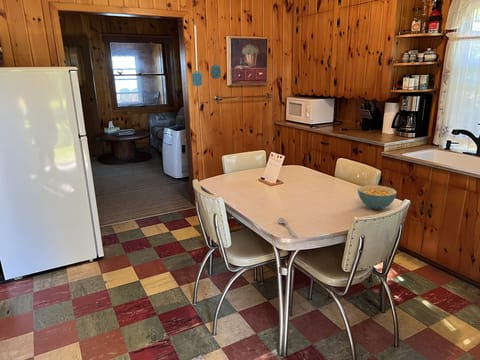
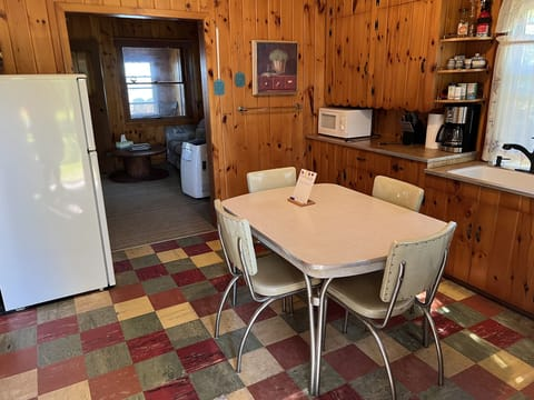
- spoon [277,217,298,238]
- cereal bowl [357,184,398,210]
